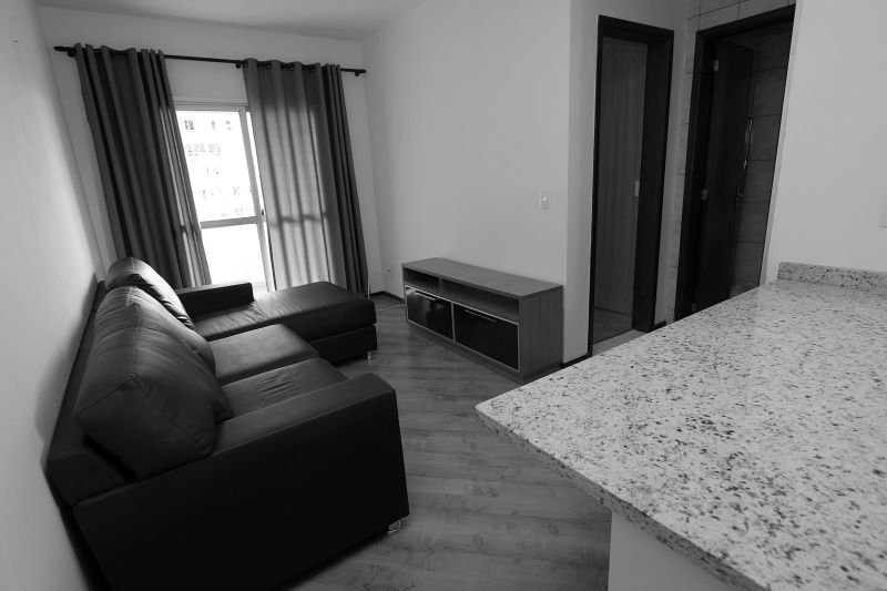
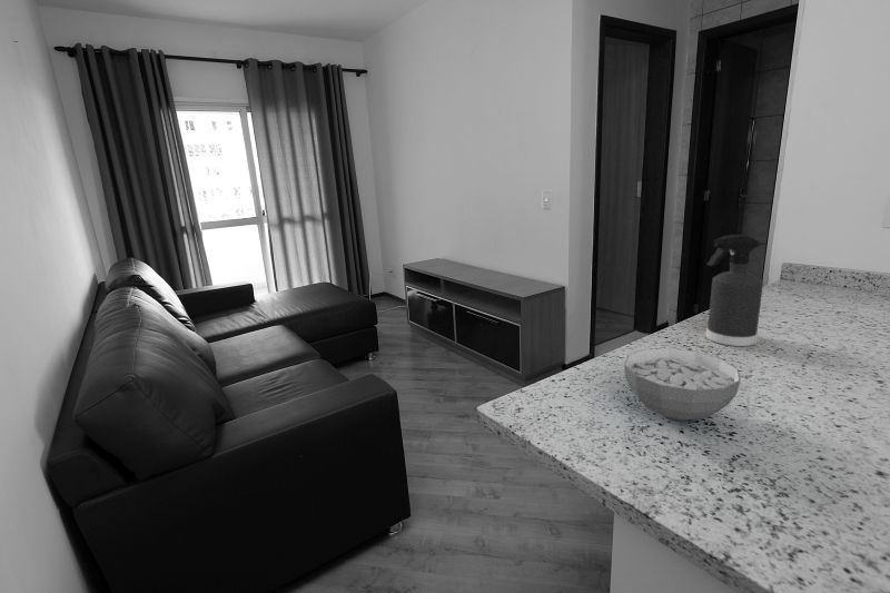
+ cereal bowl [623,347,742,422]
+ spray bottle [705,234,764,347]
